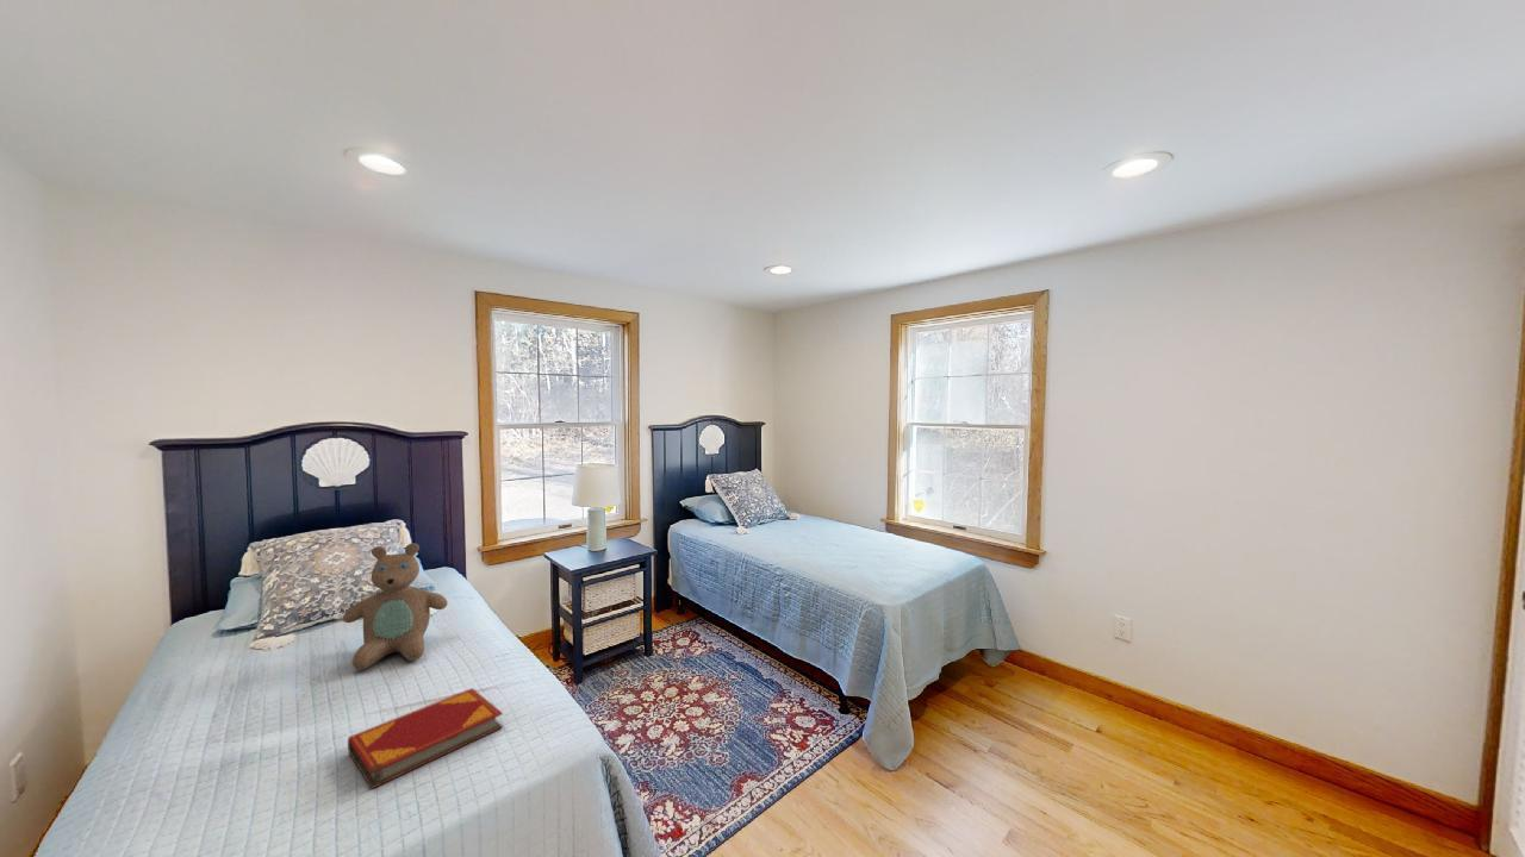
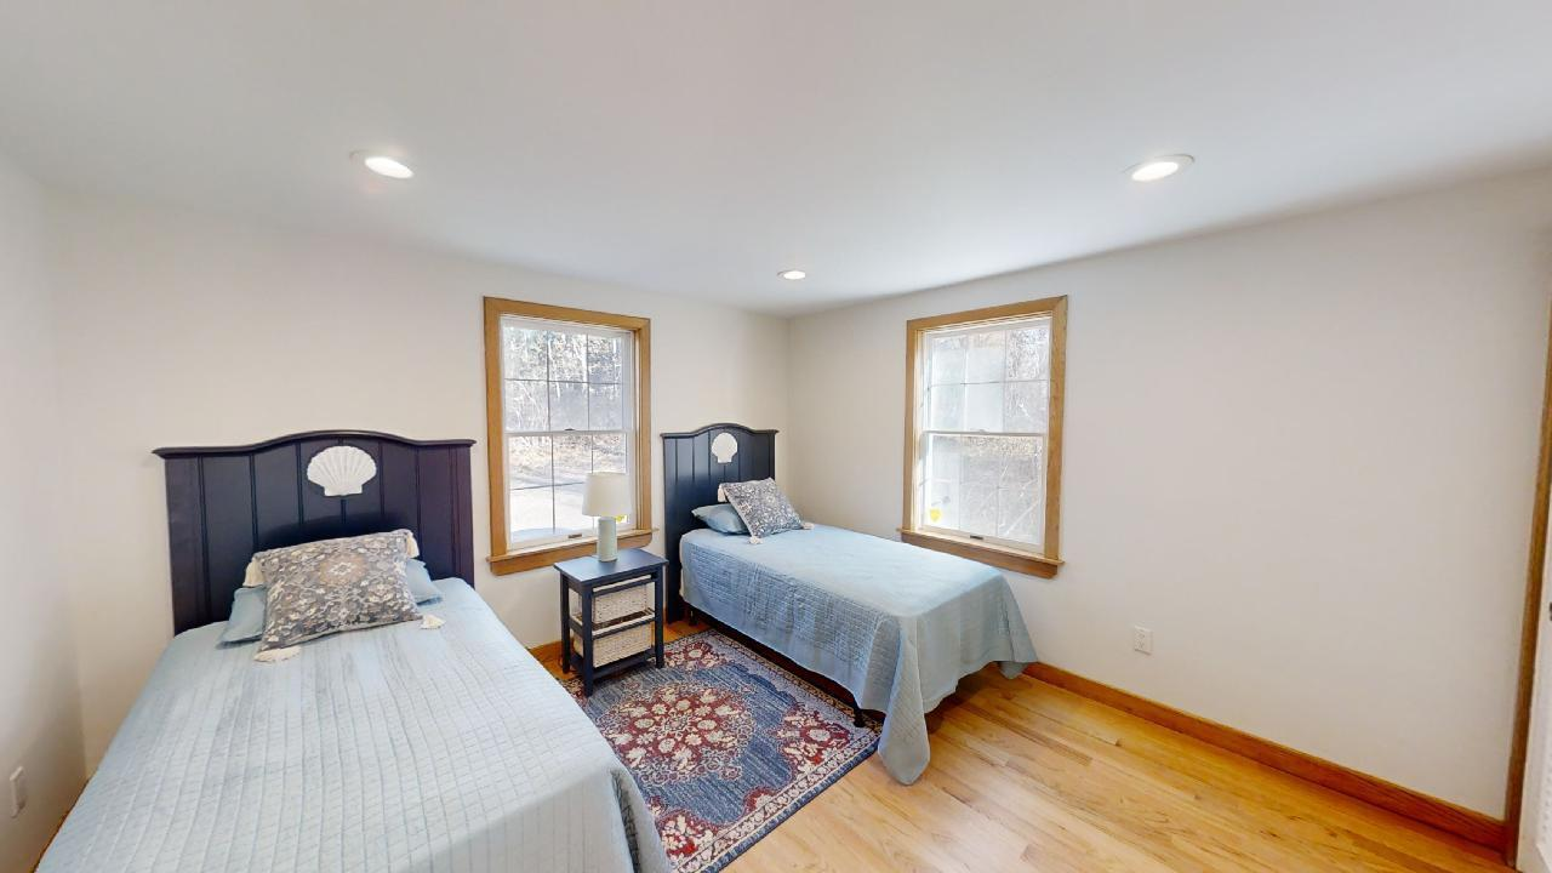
- hardback book [347,687,504,790]
- teddy bear [342,542,449,671]
